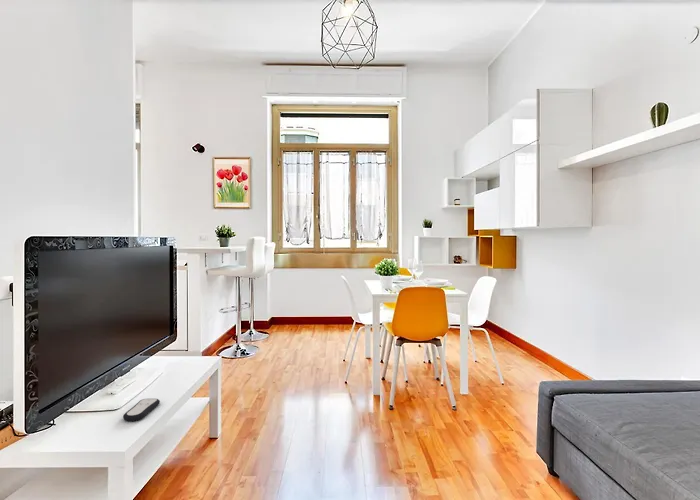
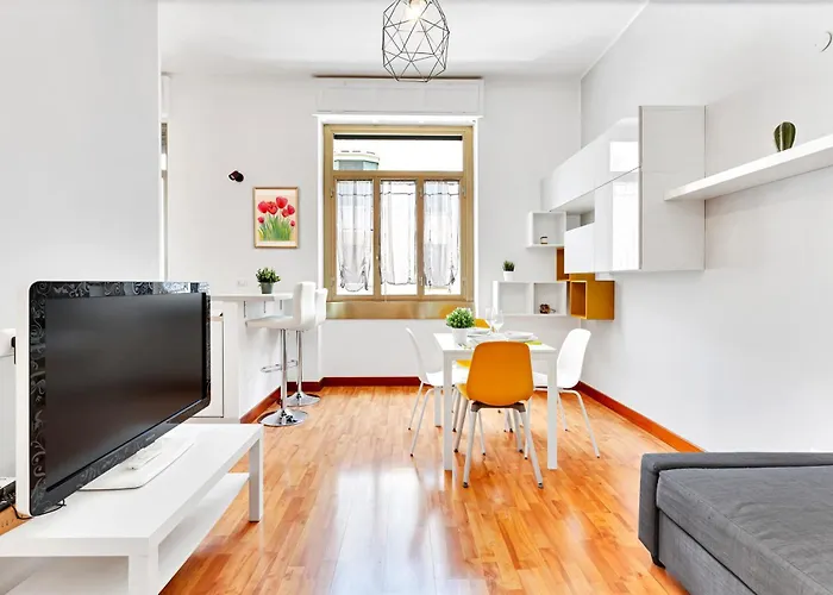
- remote control [122,398,161,422]
